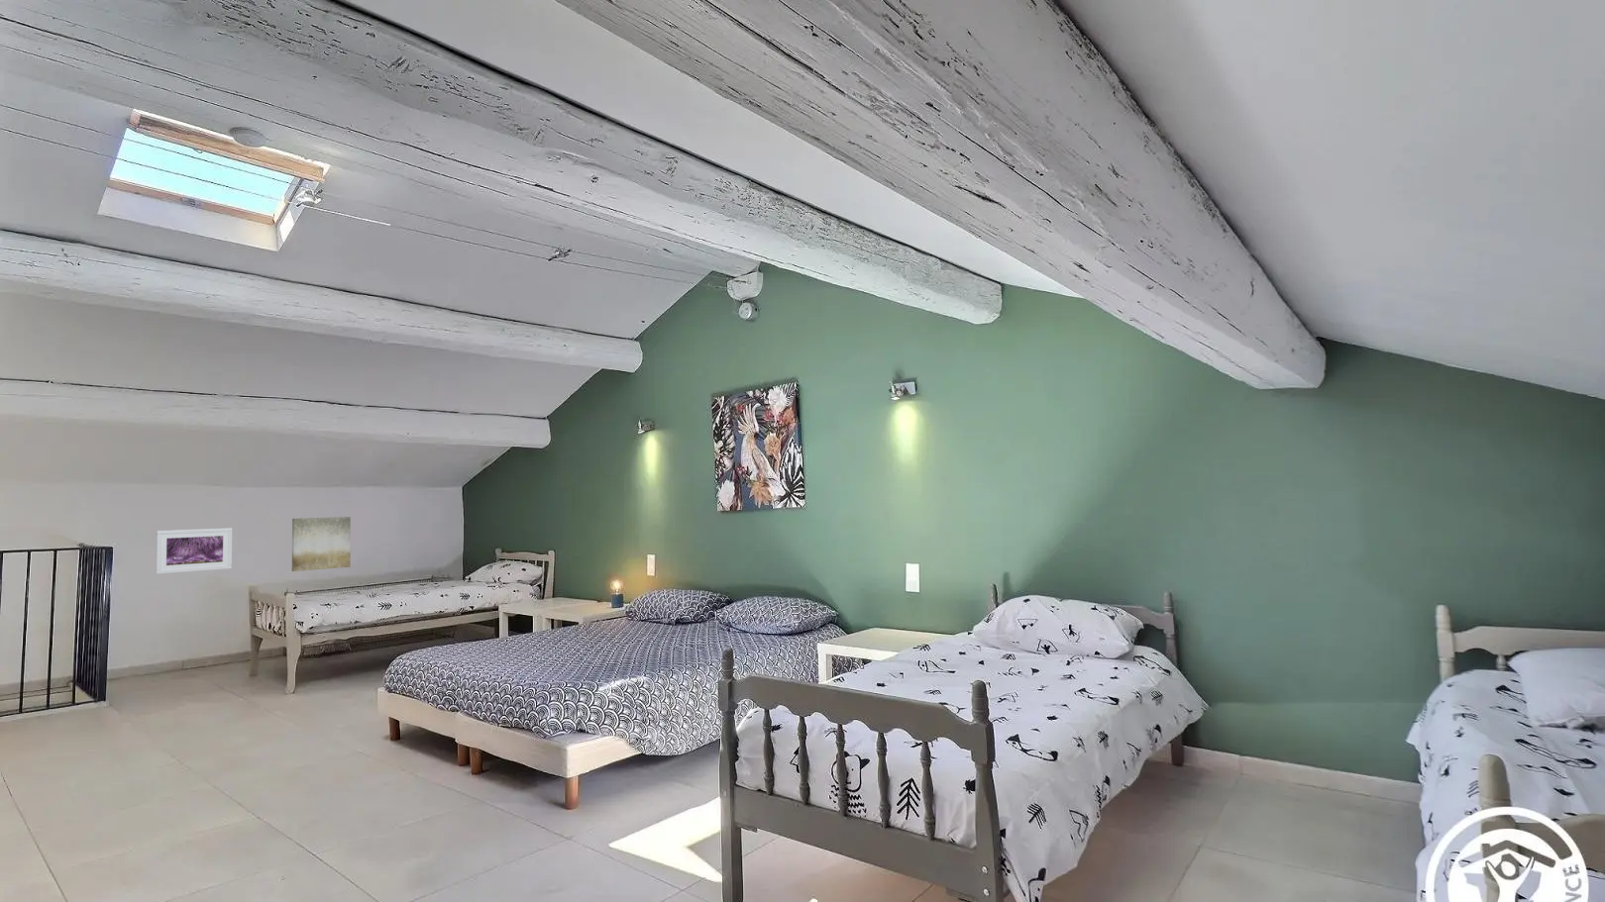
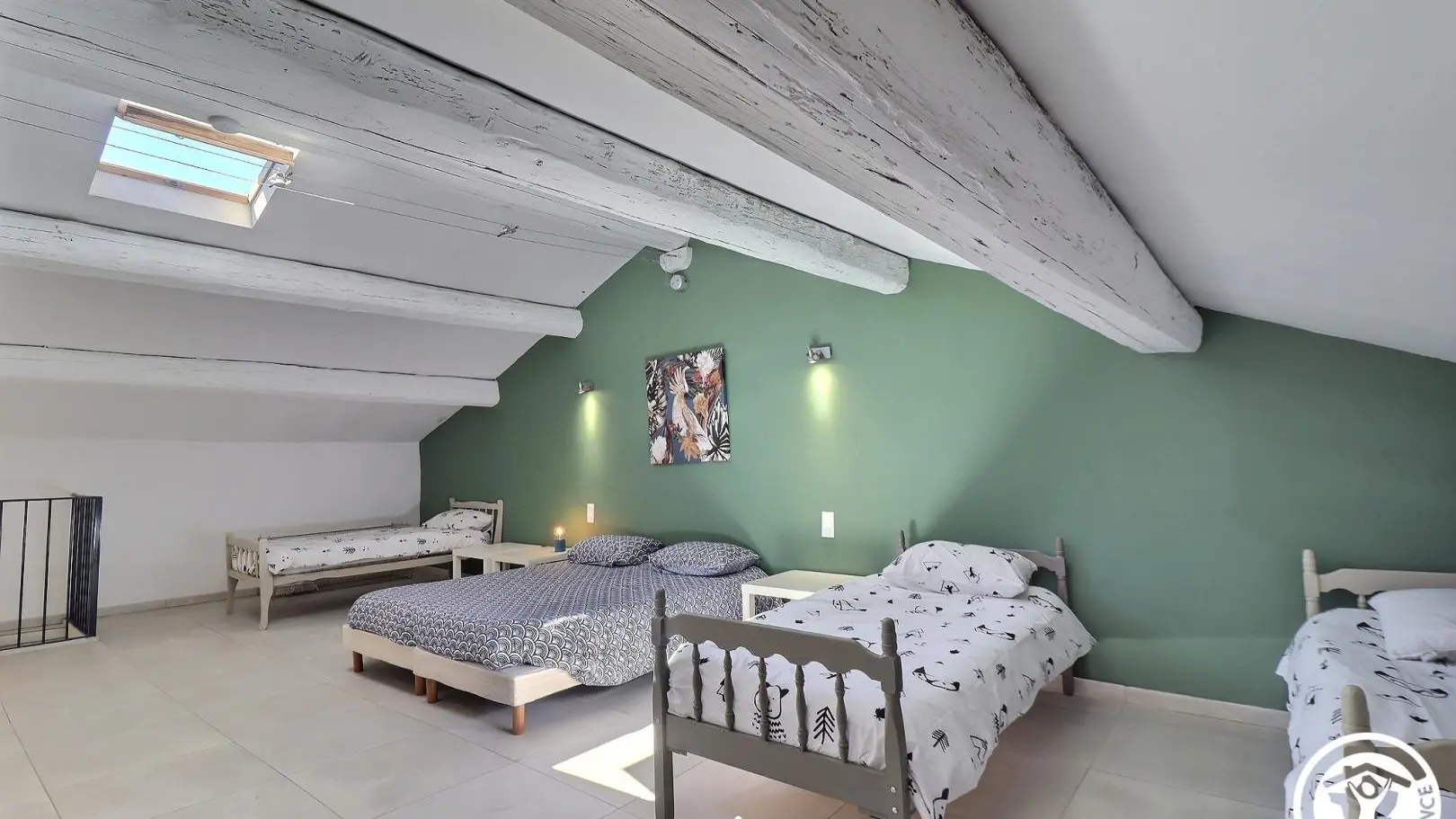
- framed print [154,526,233,575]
- wall art [291,515,352,573]
